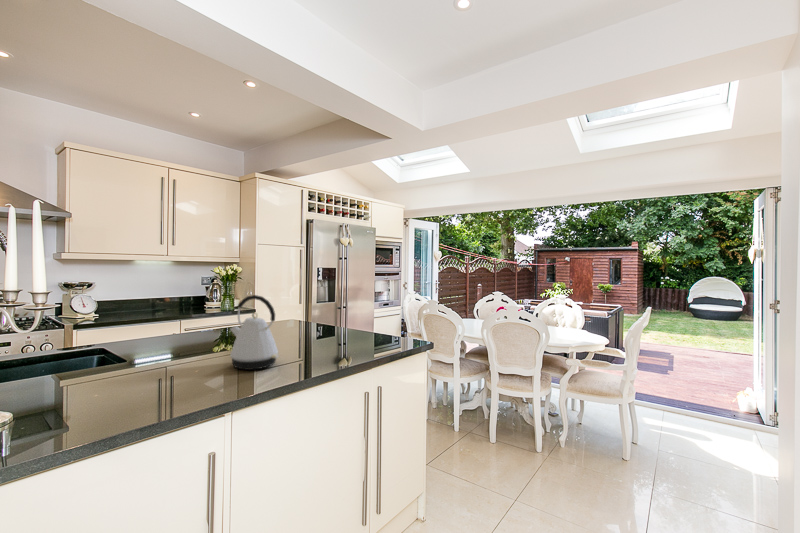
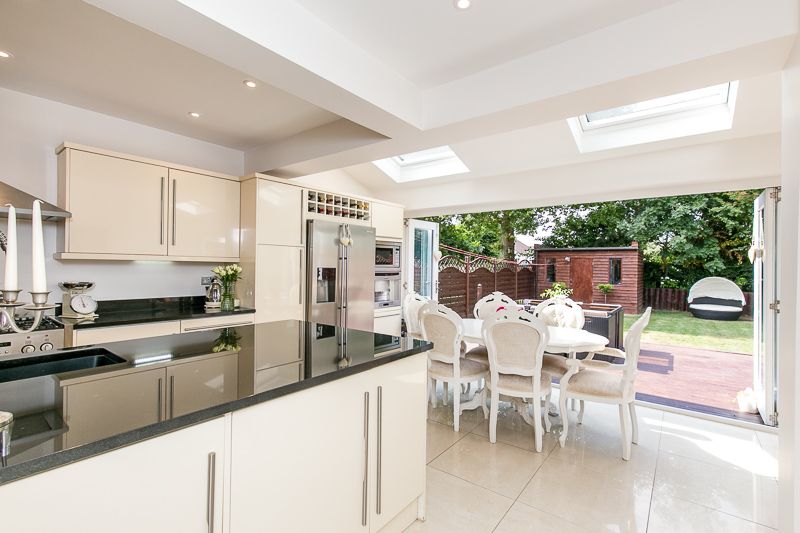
- kettle [229,294,280,371]
